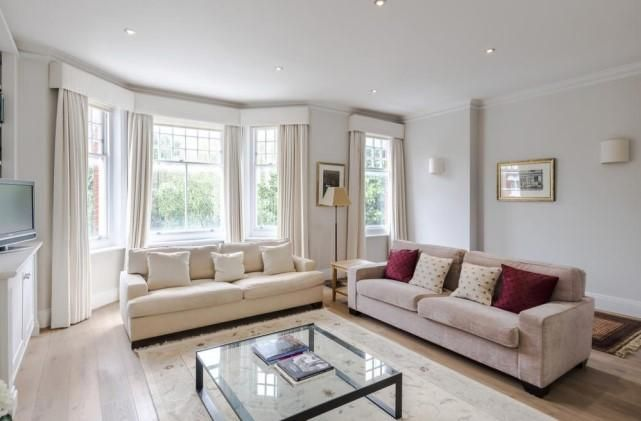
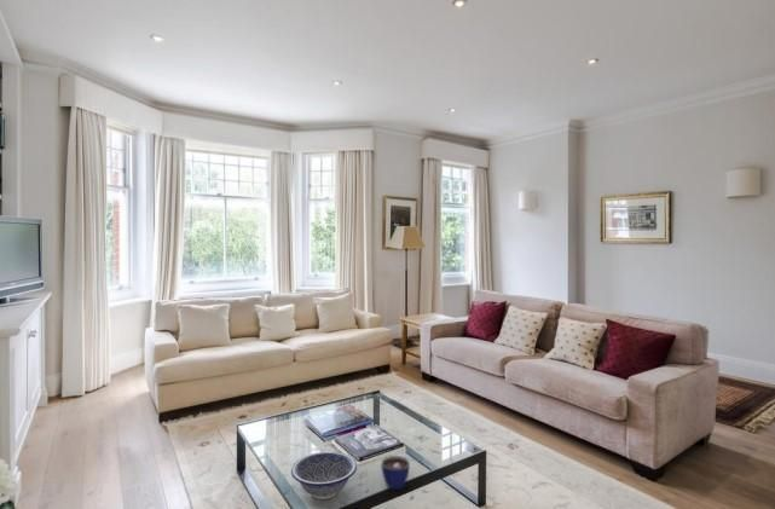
+ cup [380,455,411,491]
+ decorative bowl [290,451,358,501]
